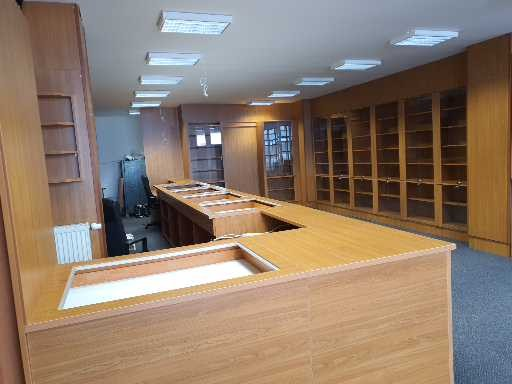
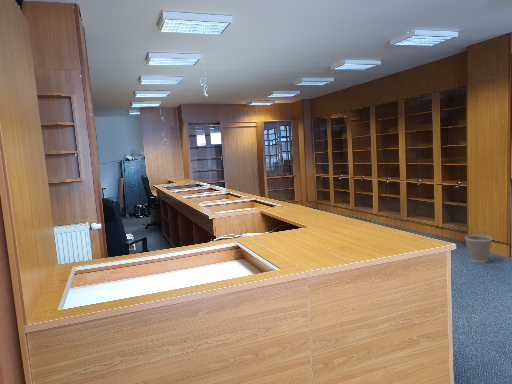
+ wastebasket [464,234,493,264]
